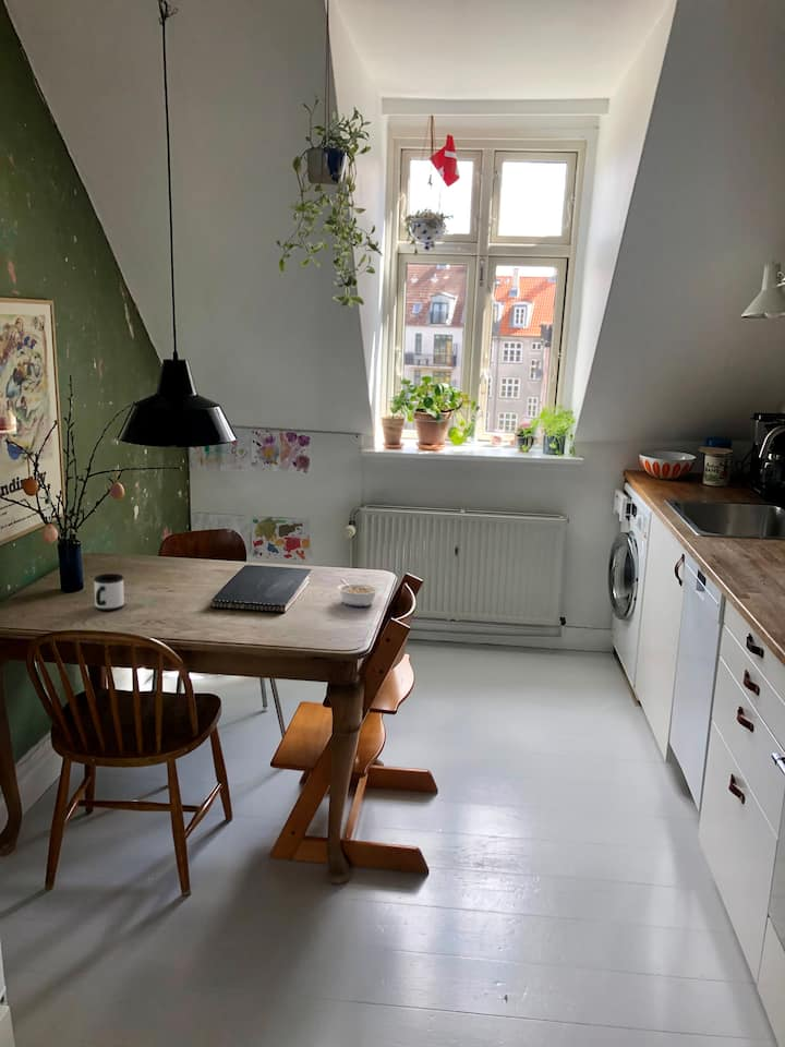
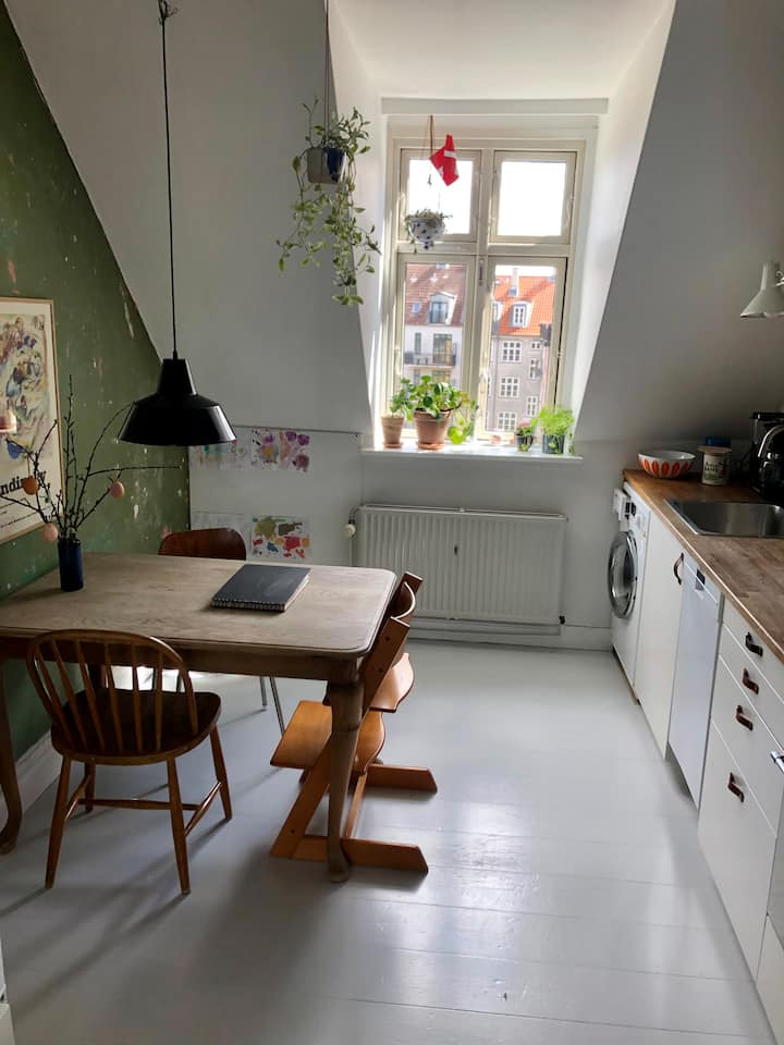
- mug [93,573,125,612]
- legume [336,578,381,607]
